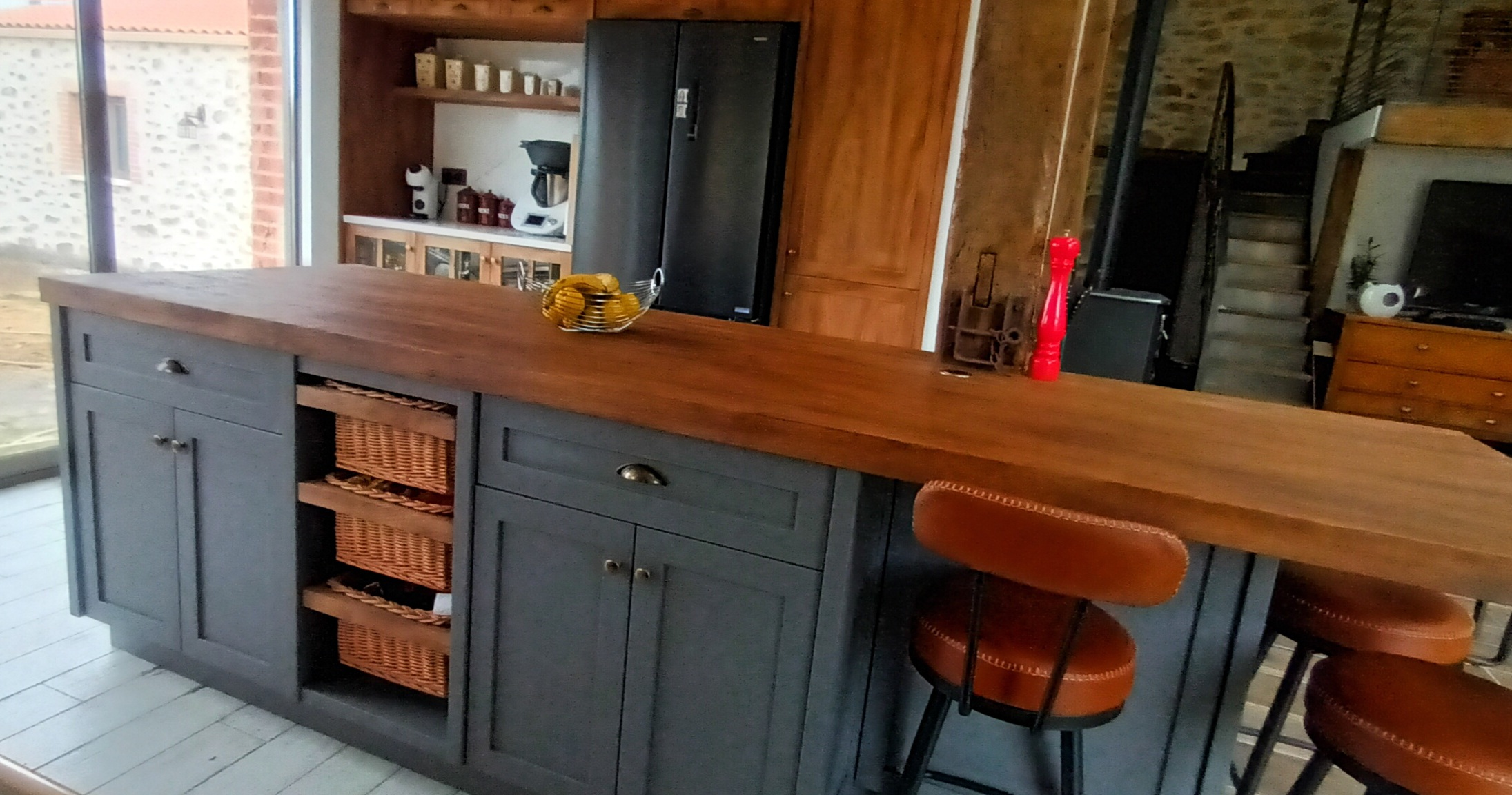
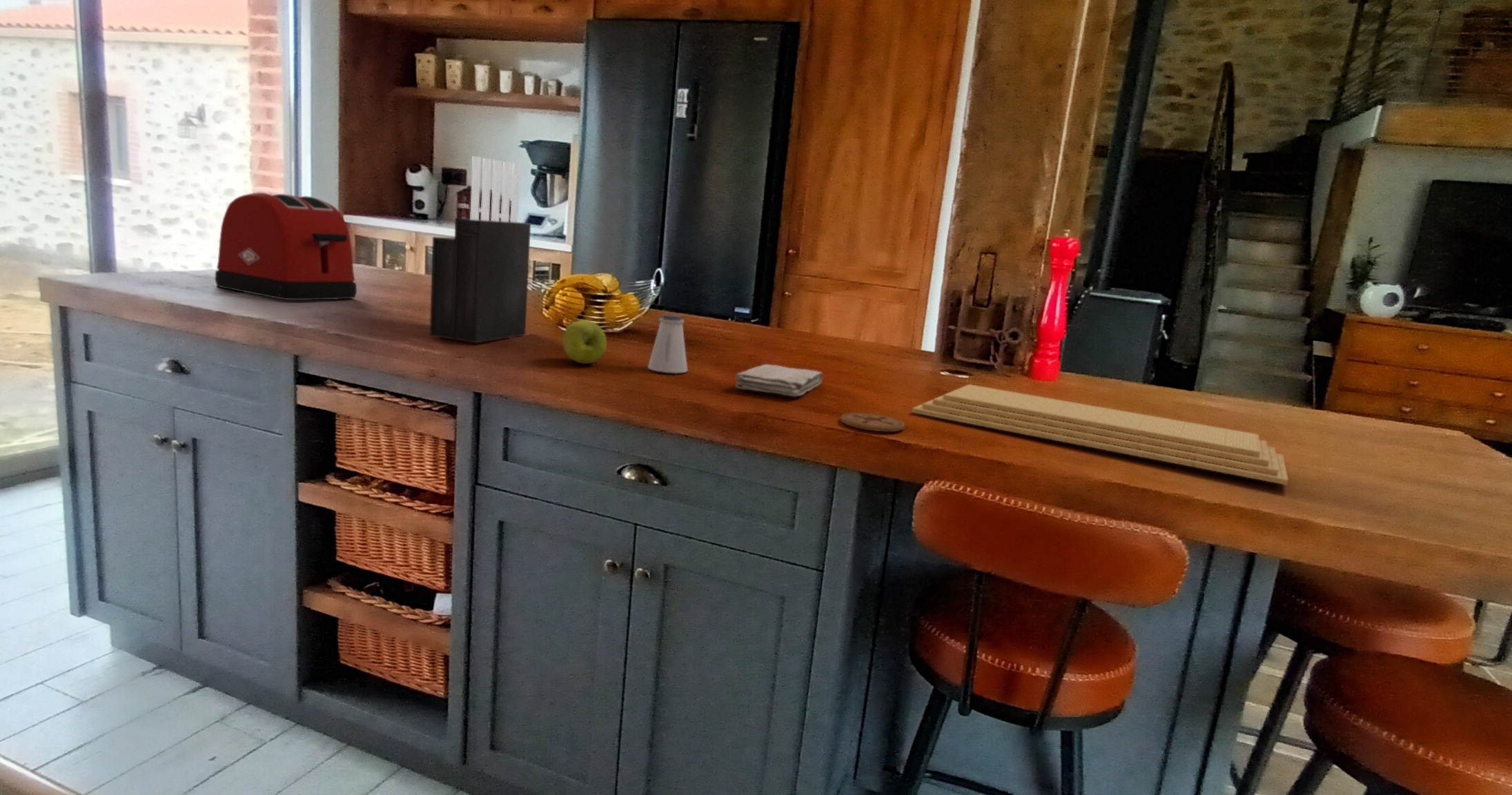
+ washcloth [734,364,823,397]
+ saltshaker [647,313,689,374]
+ cutting board [911,384,1289,486]
+ apple [562,320,607,364]
+ toaster [214,192,357,301]
+ knife block [429,155,531,344]
+ coaster [840,412,905,433]
